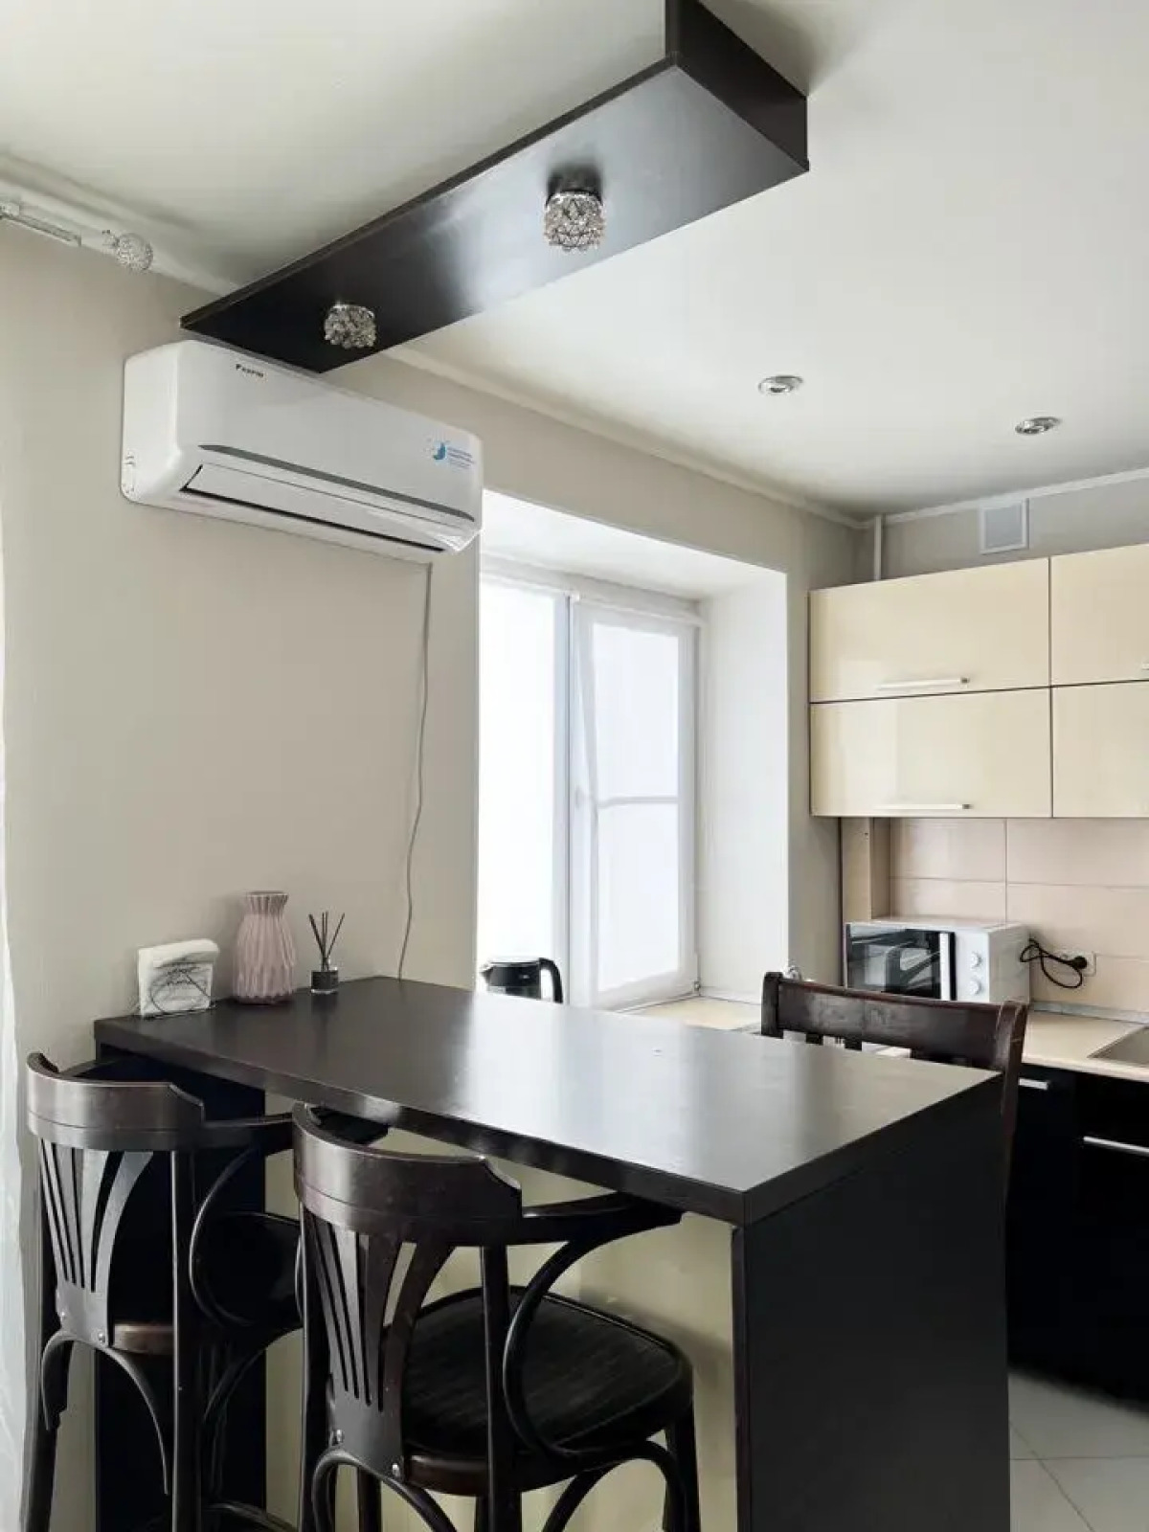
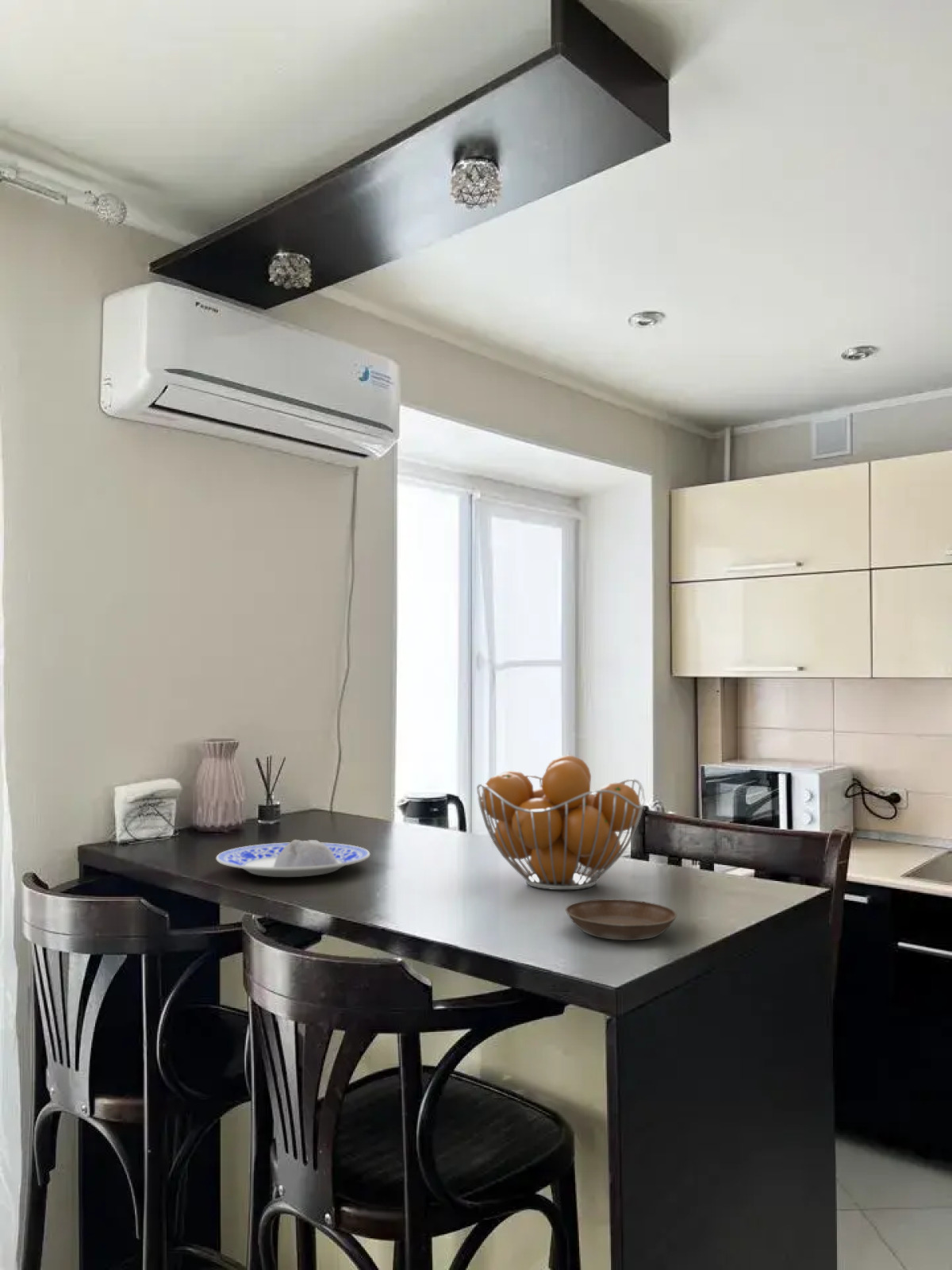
+ saucer [565,899,678,941]
+ fruit basket [476,755,646,891]
+ plate [215,839,370,878]
